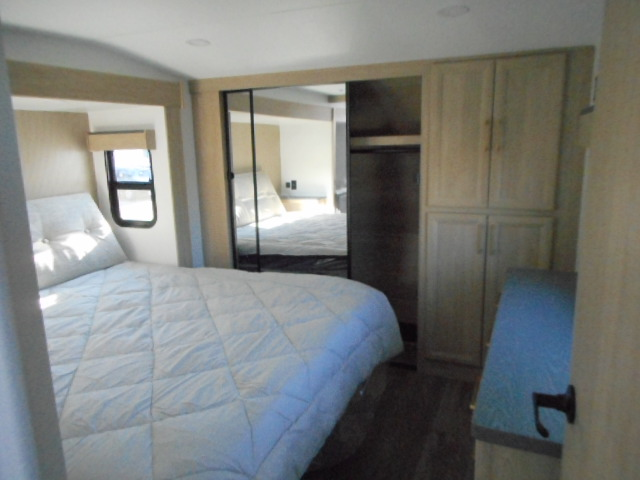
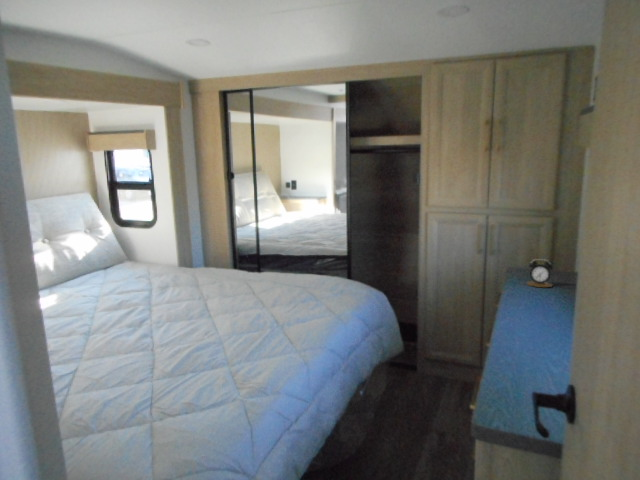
+ alarm clock [526,258,554,288]
